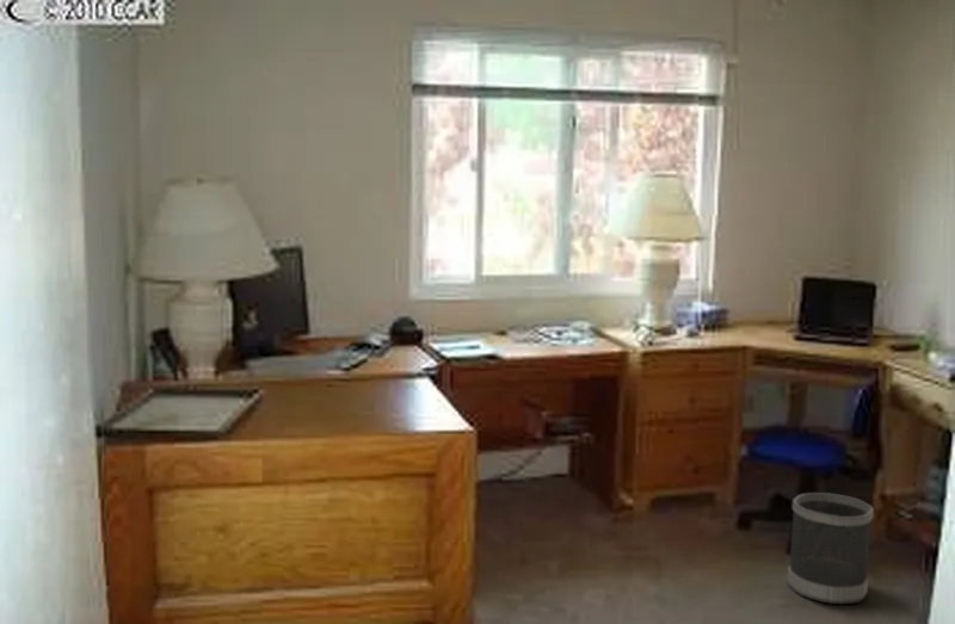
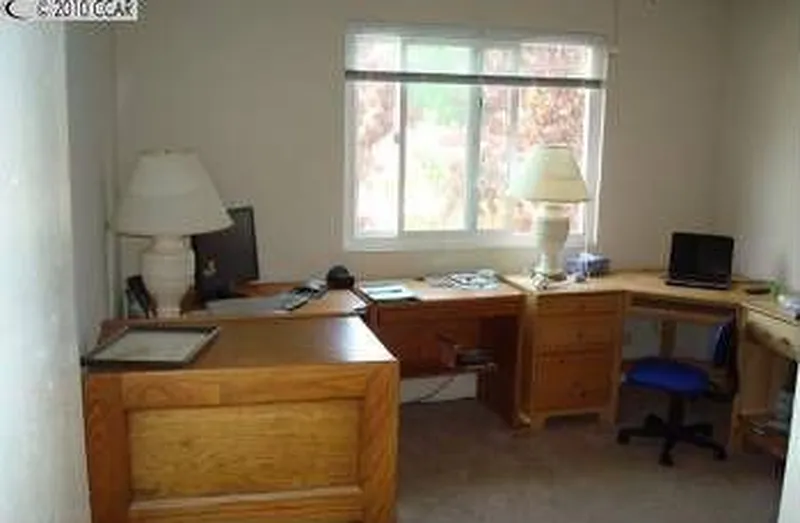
- wastebasket [785,492,875,605]
